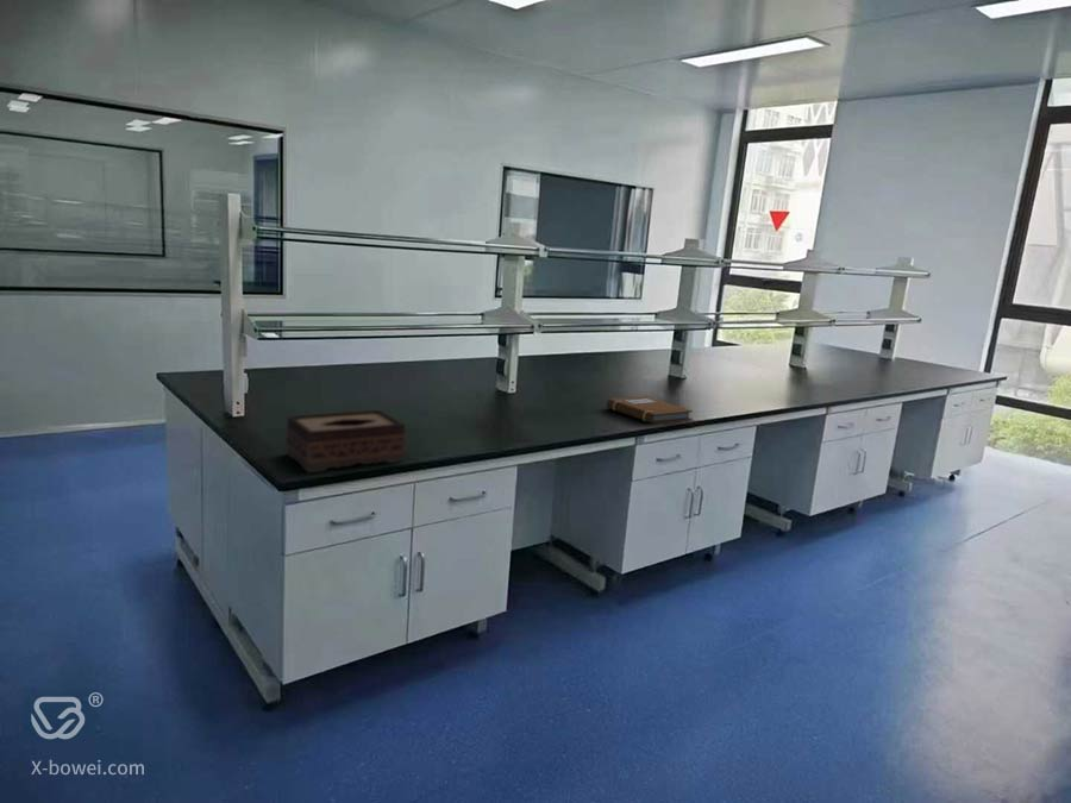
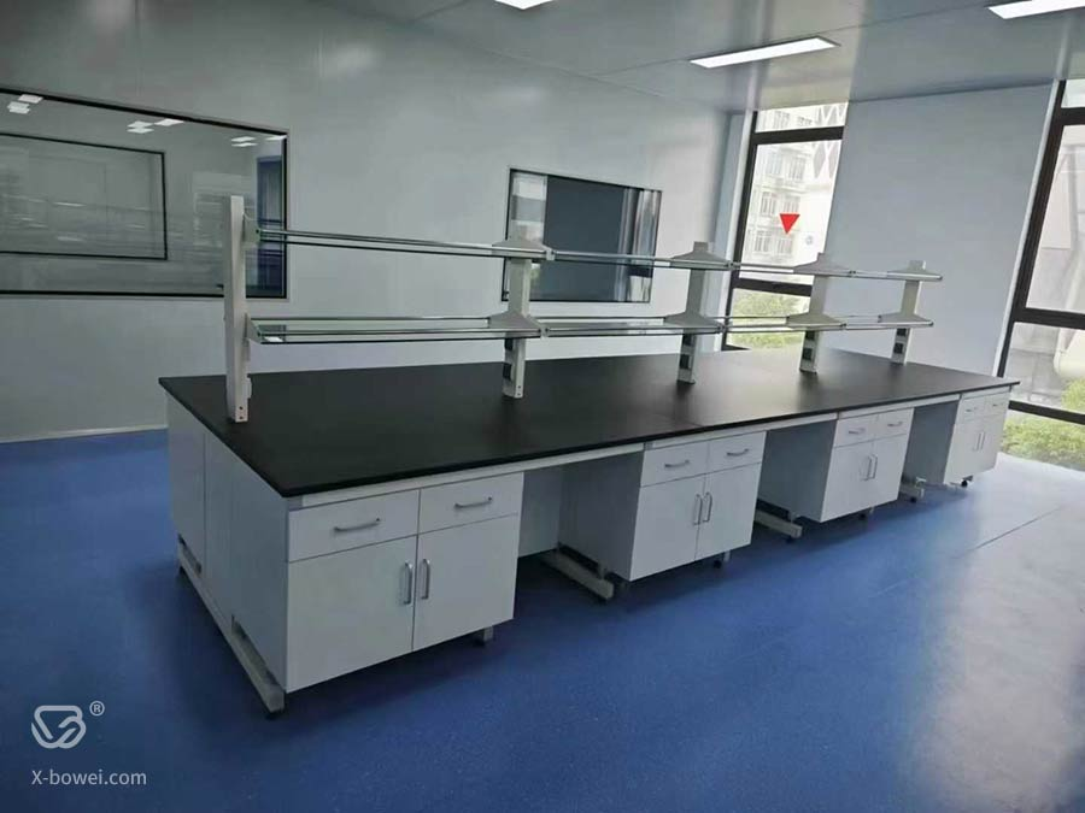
- notebook [606,395,694,425]
- tissue box [284,409,407,473]
